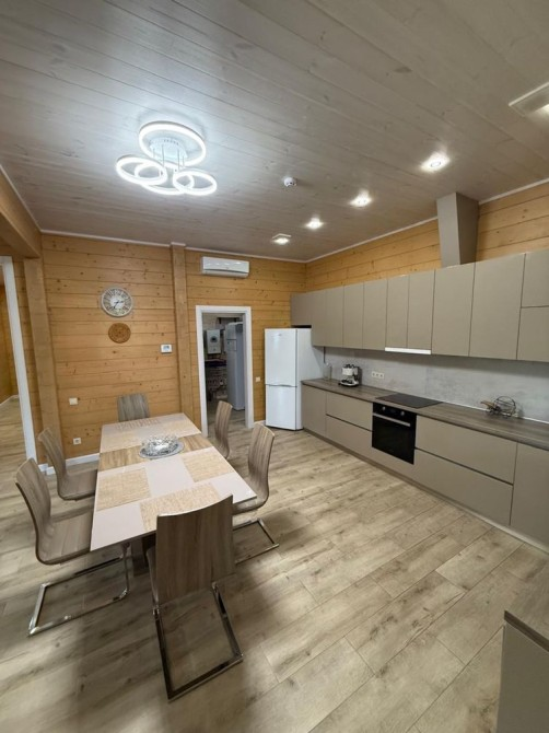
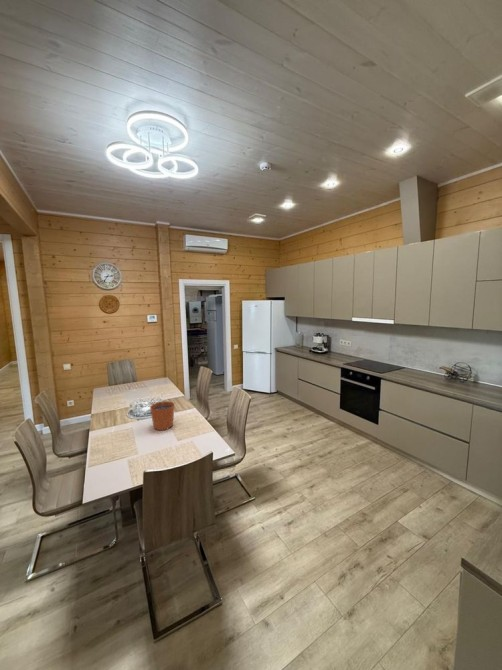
+ plant pot [149,393,175,431]
